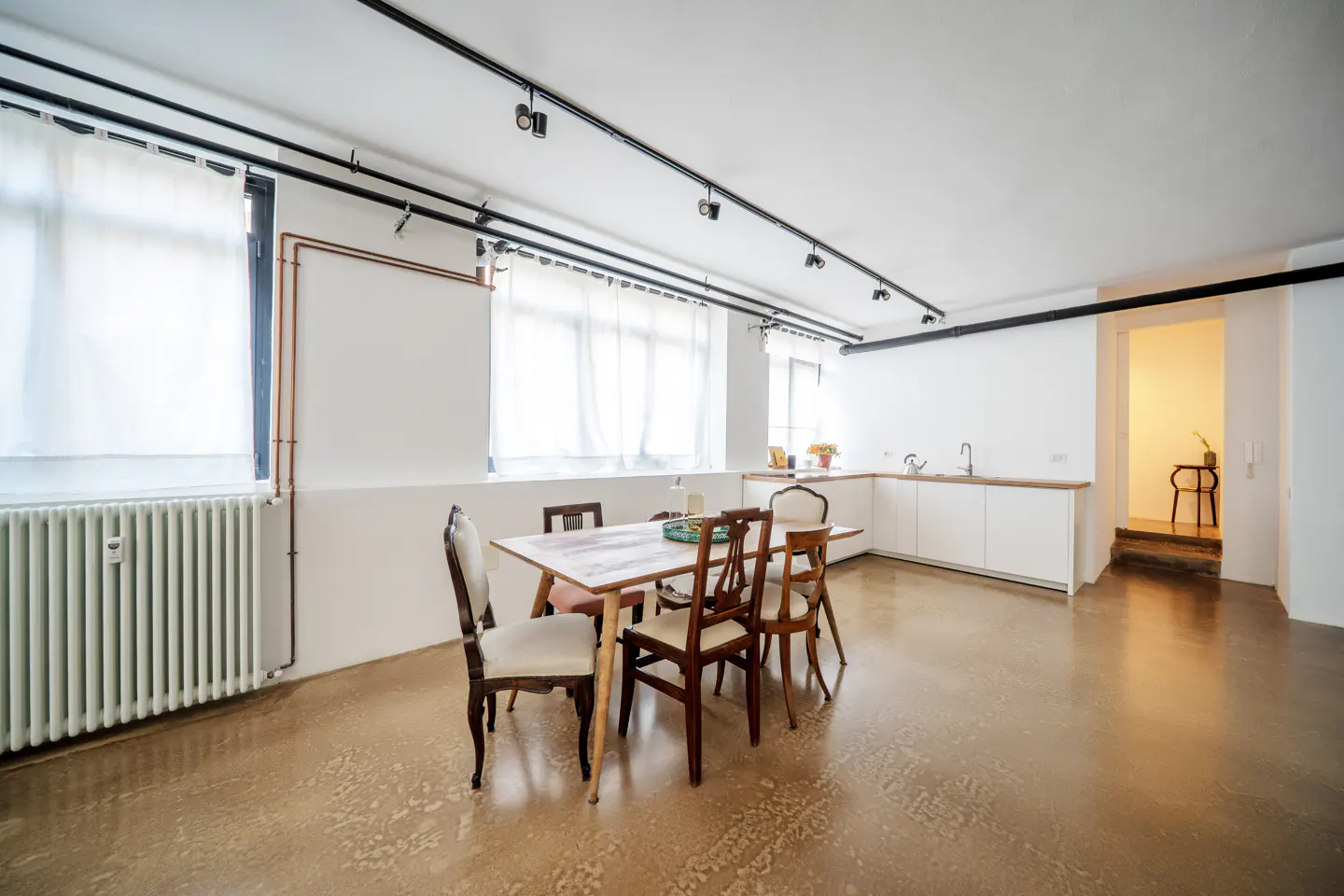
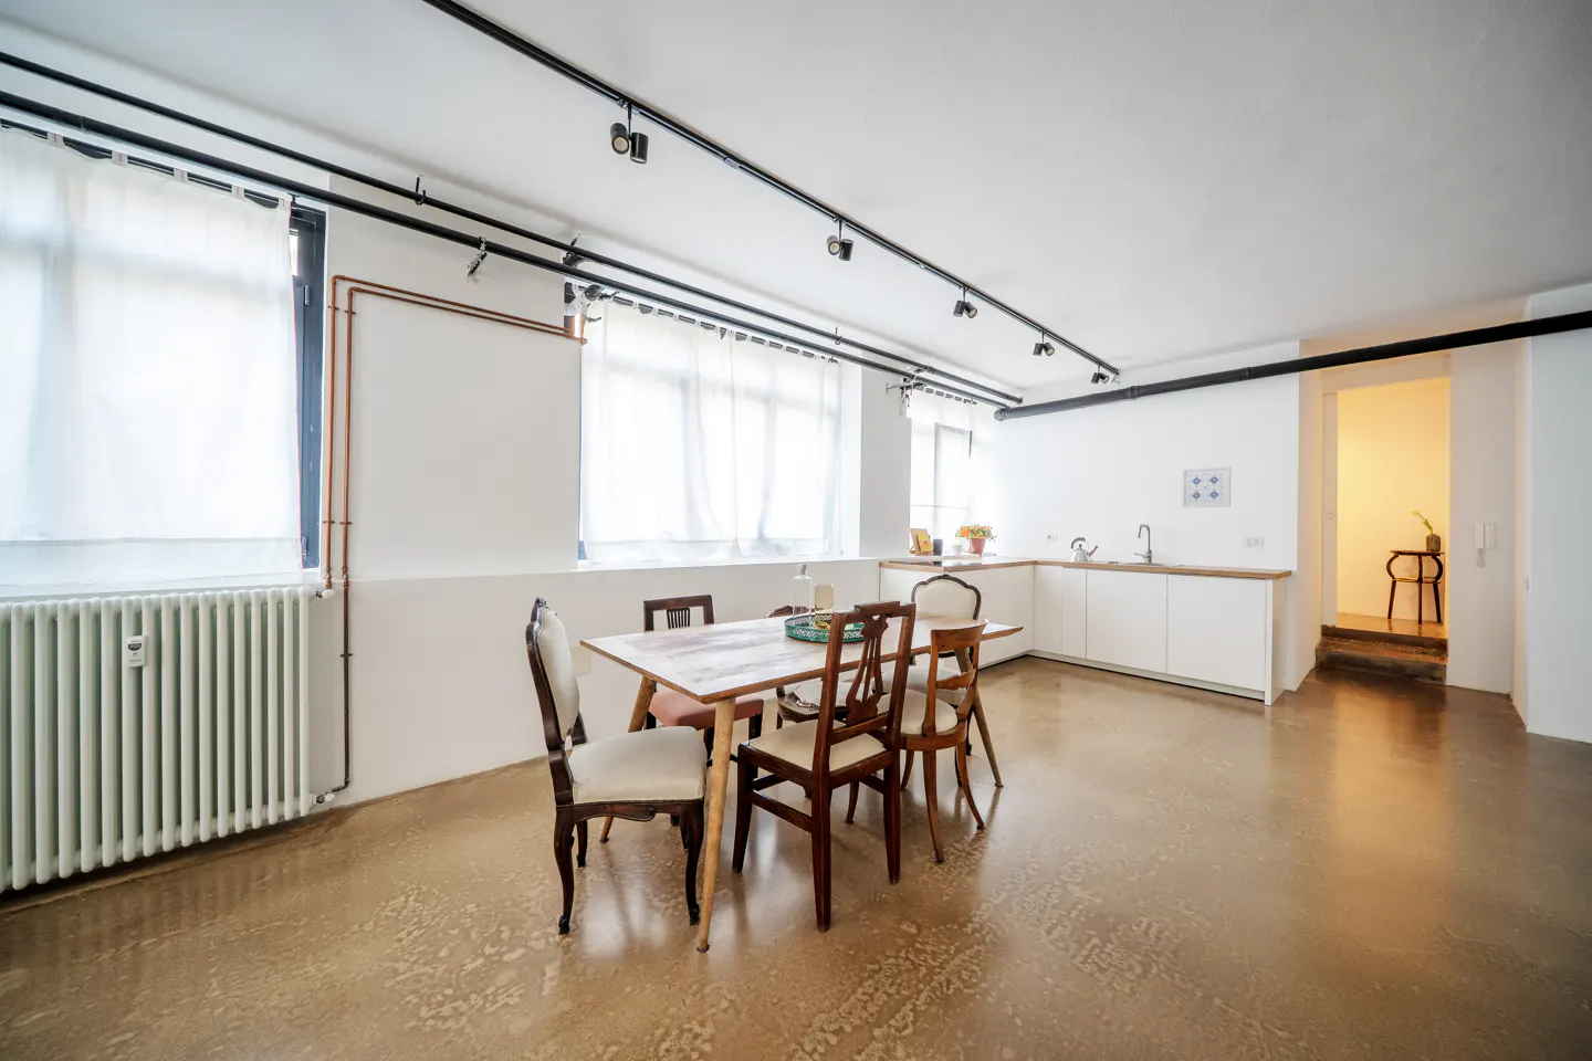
+ wall art [1181,465,1232,509]
